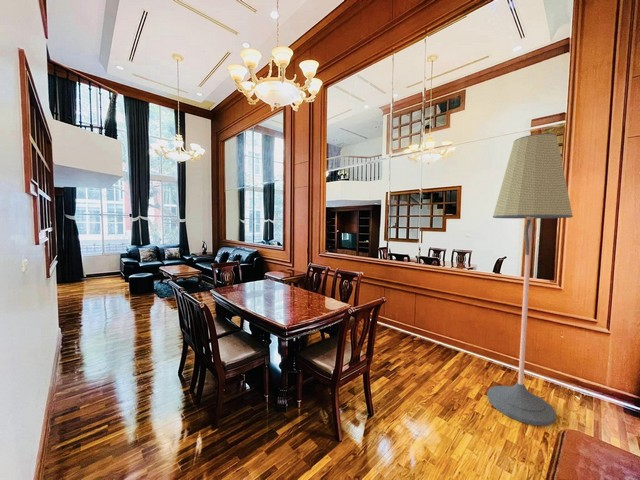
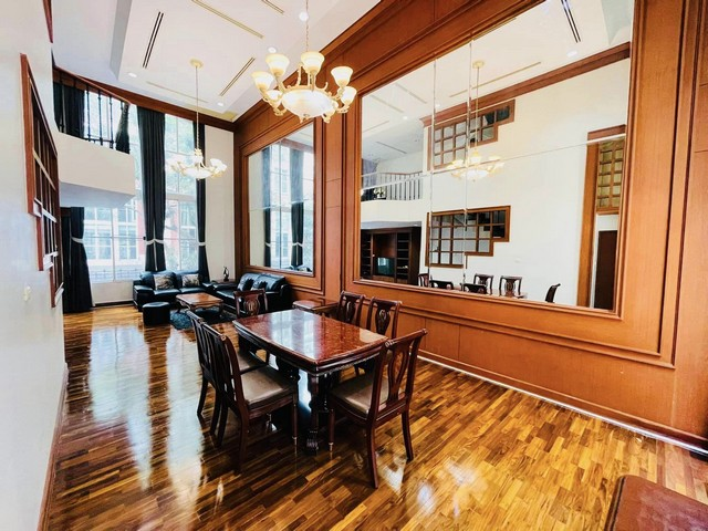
- floor lamp [486,132,574,427]
